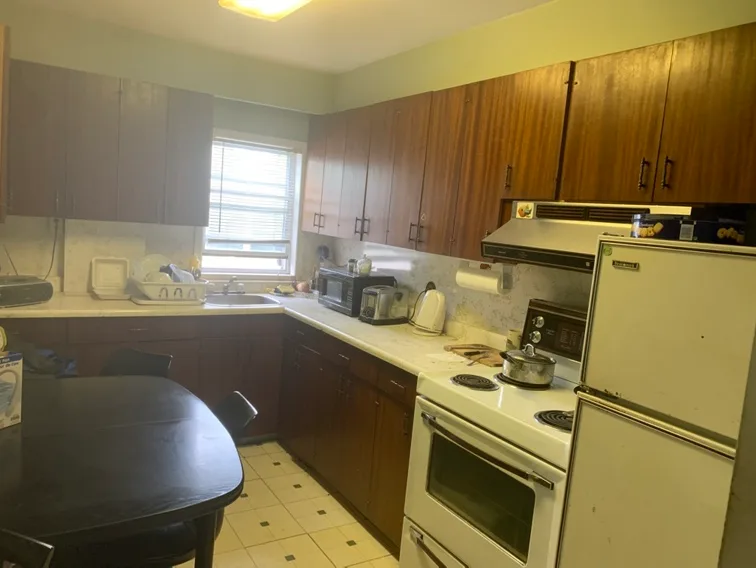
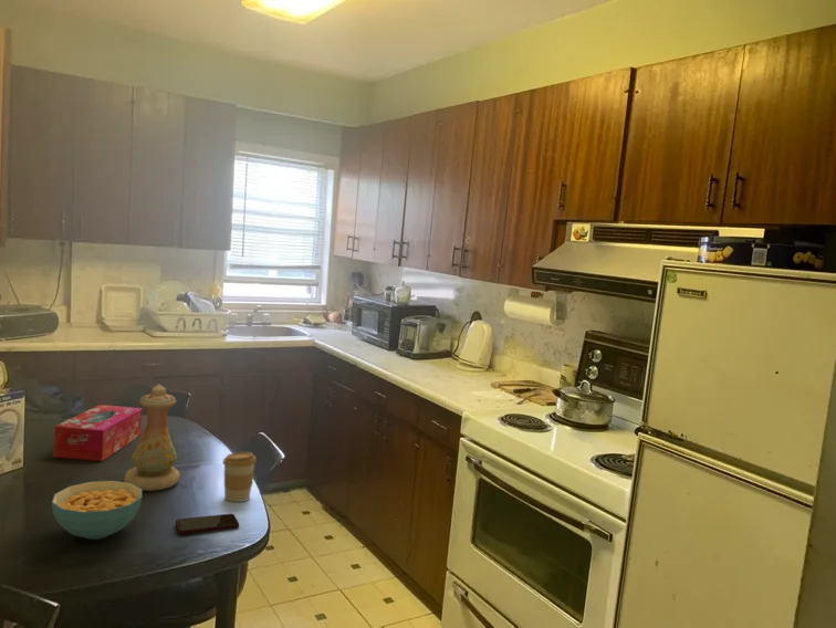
+ tissue box [53,404,143,462]
+ vase [123,384,180,492]
+ cereal bowl [51,480,143,541]
+ smartphone [175,513,240,535]
+ coffee cup [221,451,258,503]
